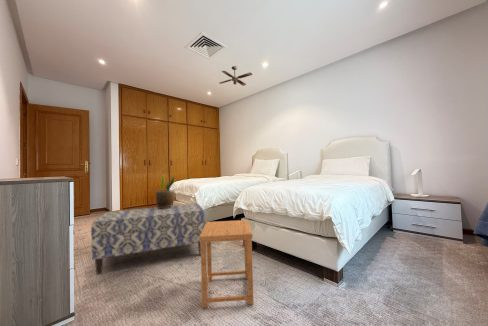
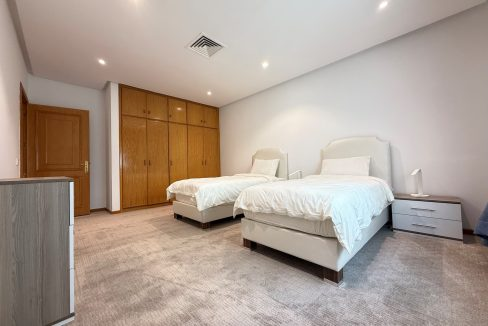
- bench [90,202,206,276]
- ceiling fan [218,65,253,87]
- side table [199,219,255,309]
- potted plant [155,174,176,208]
